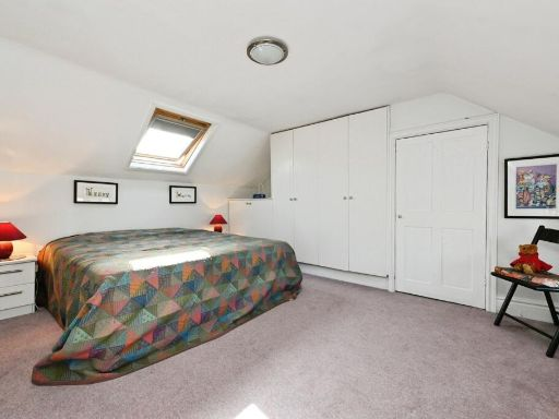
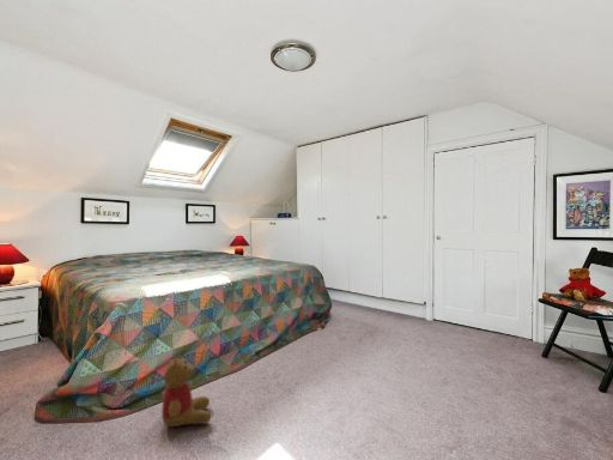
+ teddy bear [160,349,212,428]
